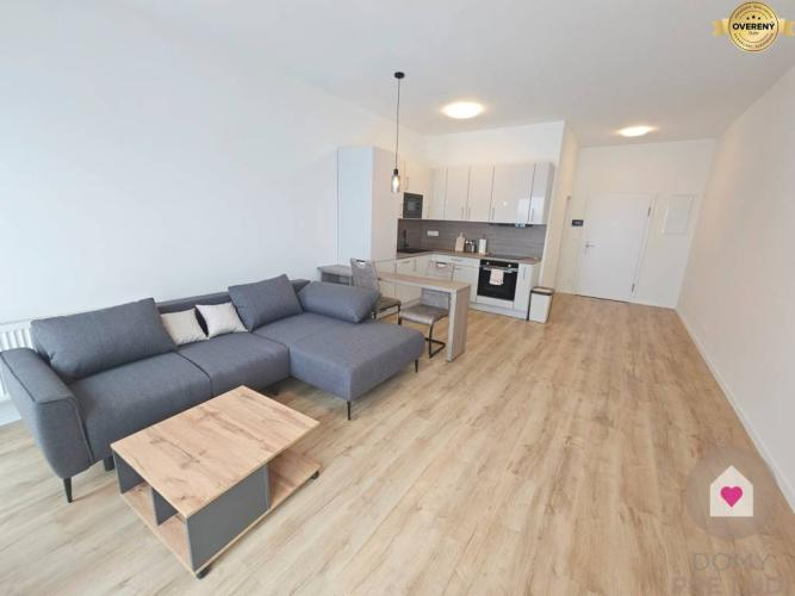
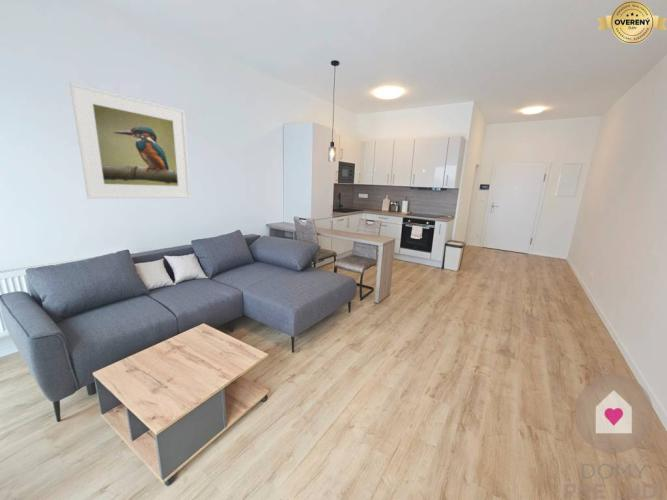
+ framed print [69,81,192,199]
